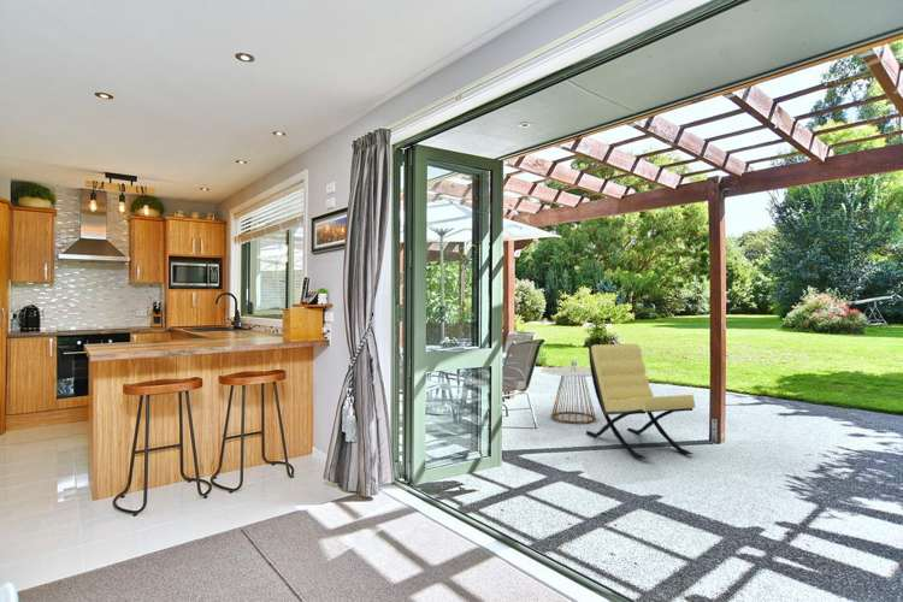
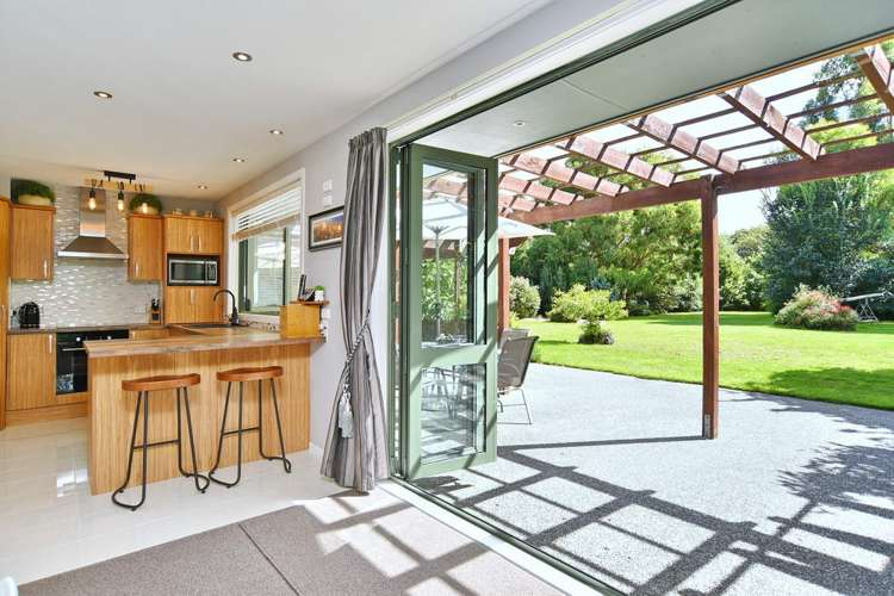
- side table [541,359,597,425]
- lounge chair [585,343,696,460]
